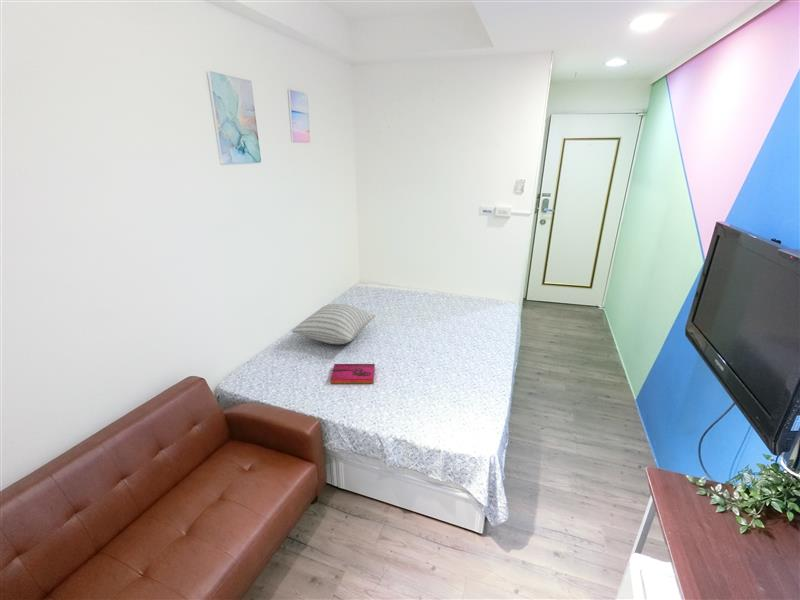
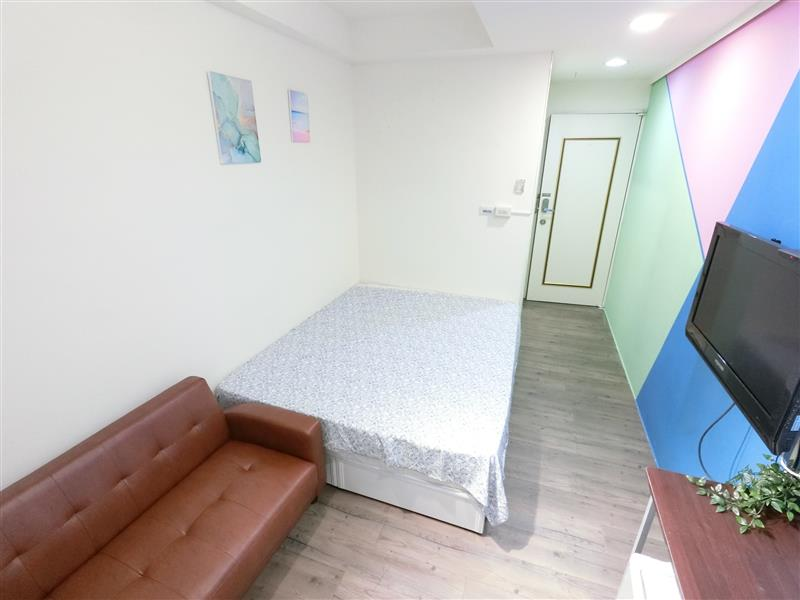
- pillow [291,303,377,345]
- hardback book [330,363,376,384]
